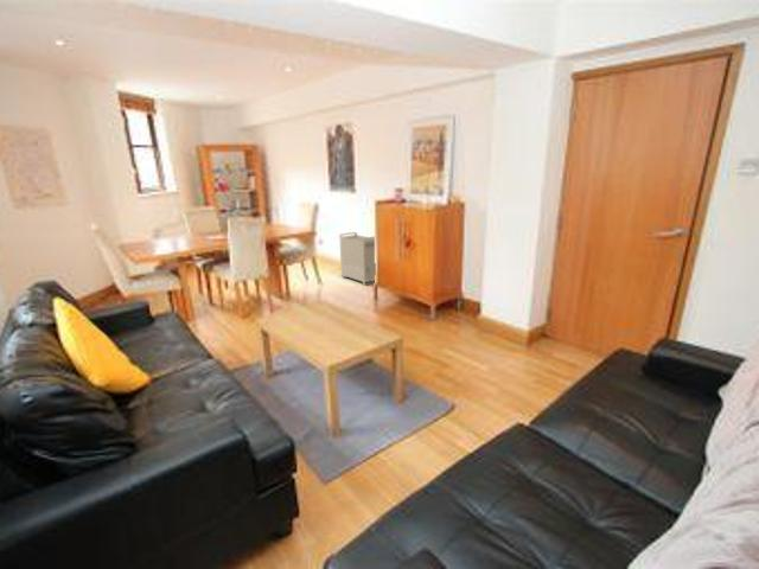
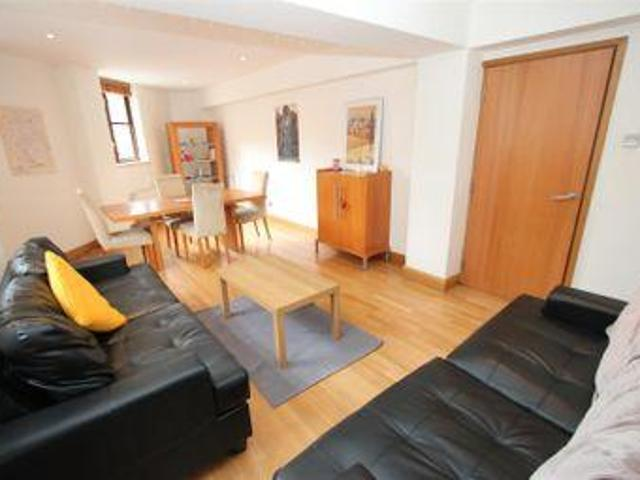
- storage bin [338,231,377,286]
